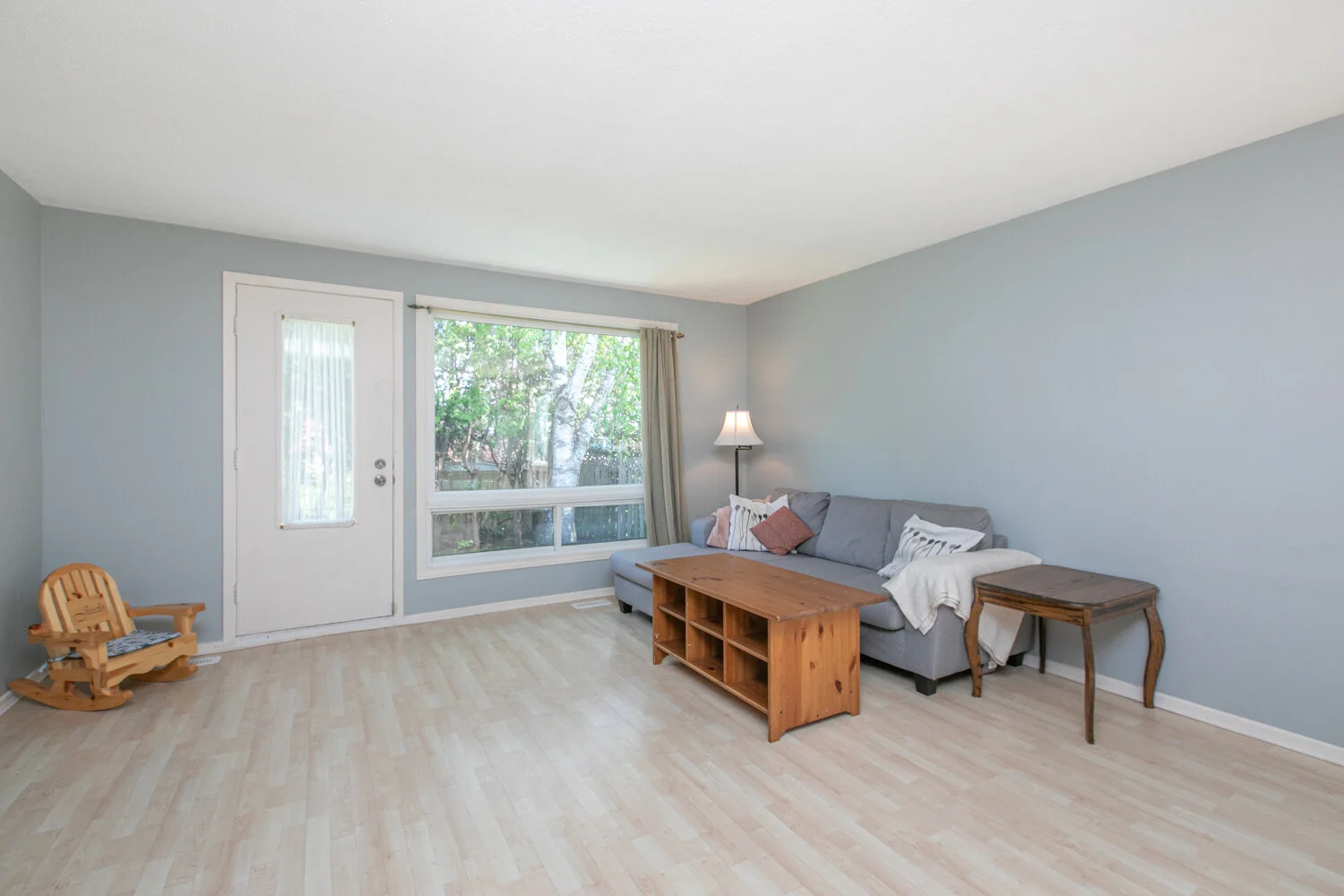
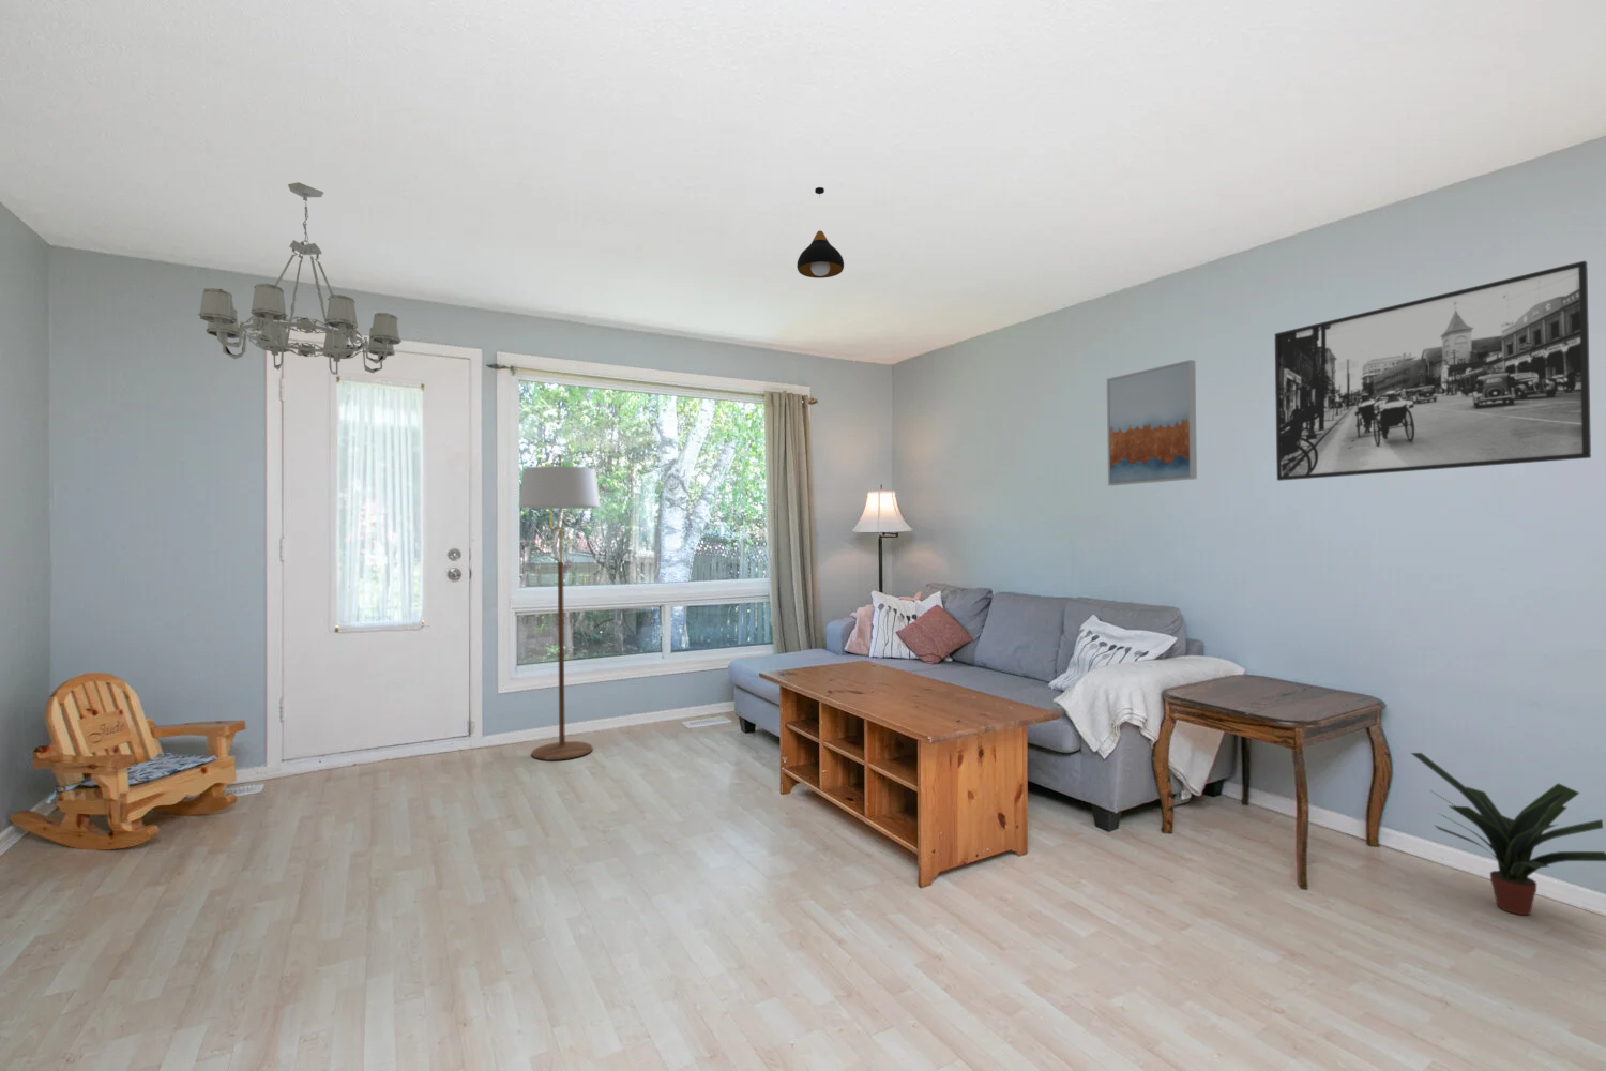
+ chandelier [197,180,403,375]
+ wall art [1107,359,1199,488]
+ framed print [1274,261,1592,482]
+ floor lamp [519,453,602,761]
+ potted plant [1410,752,1606,916]
+ pendant light [796,186,845,280]
